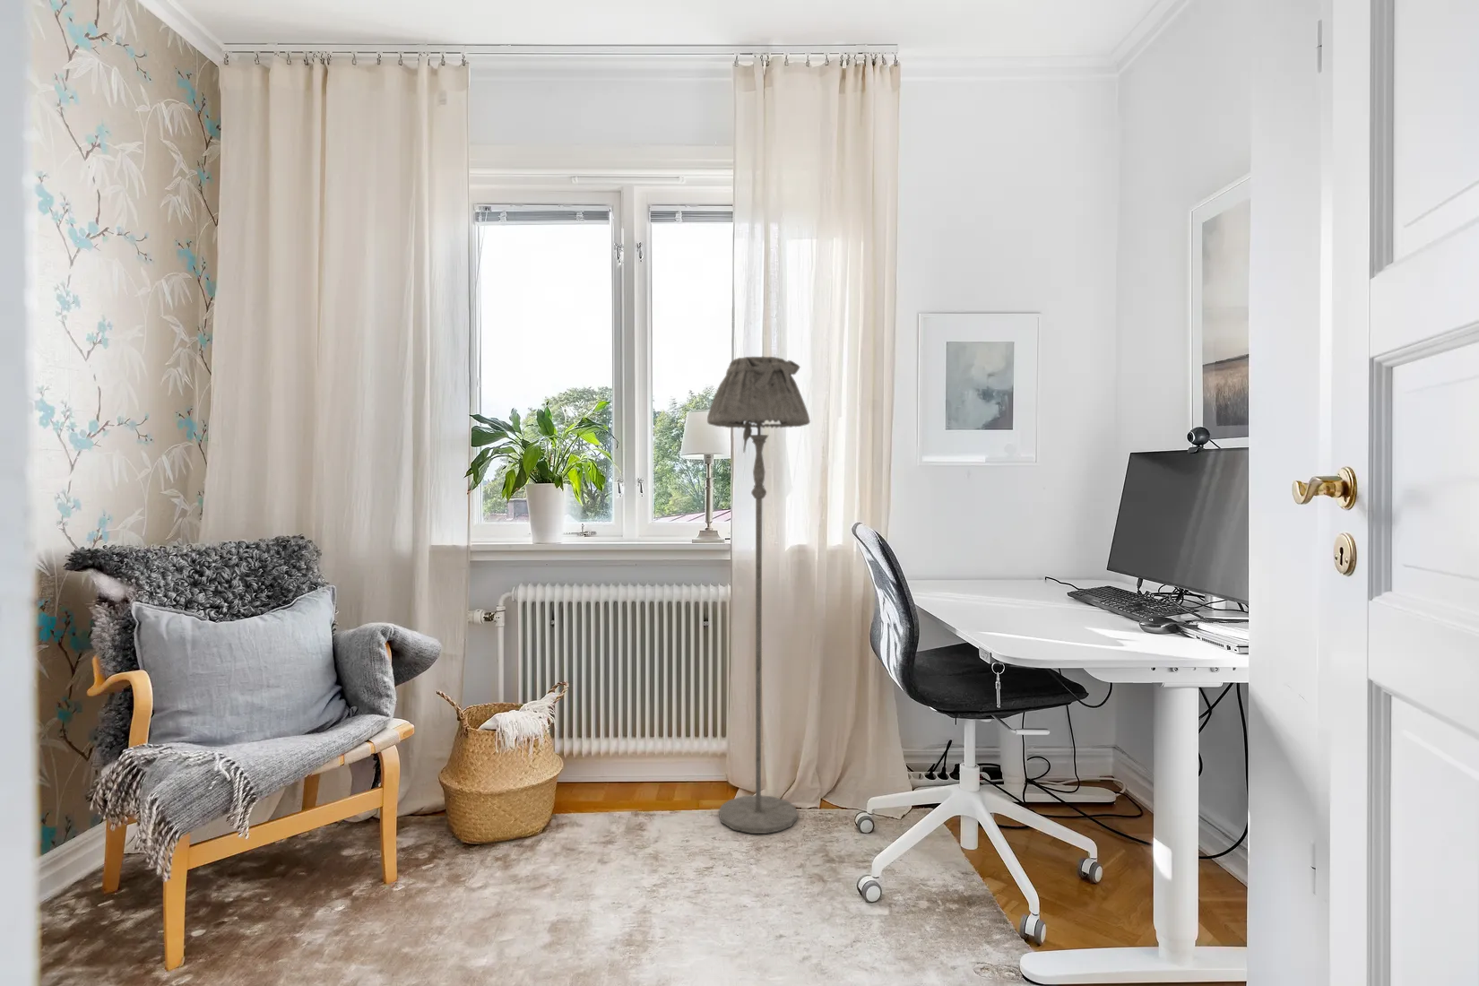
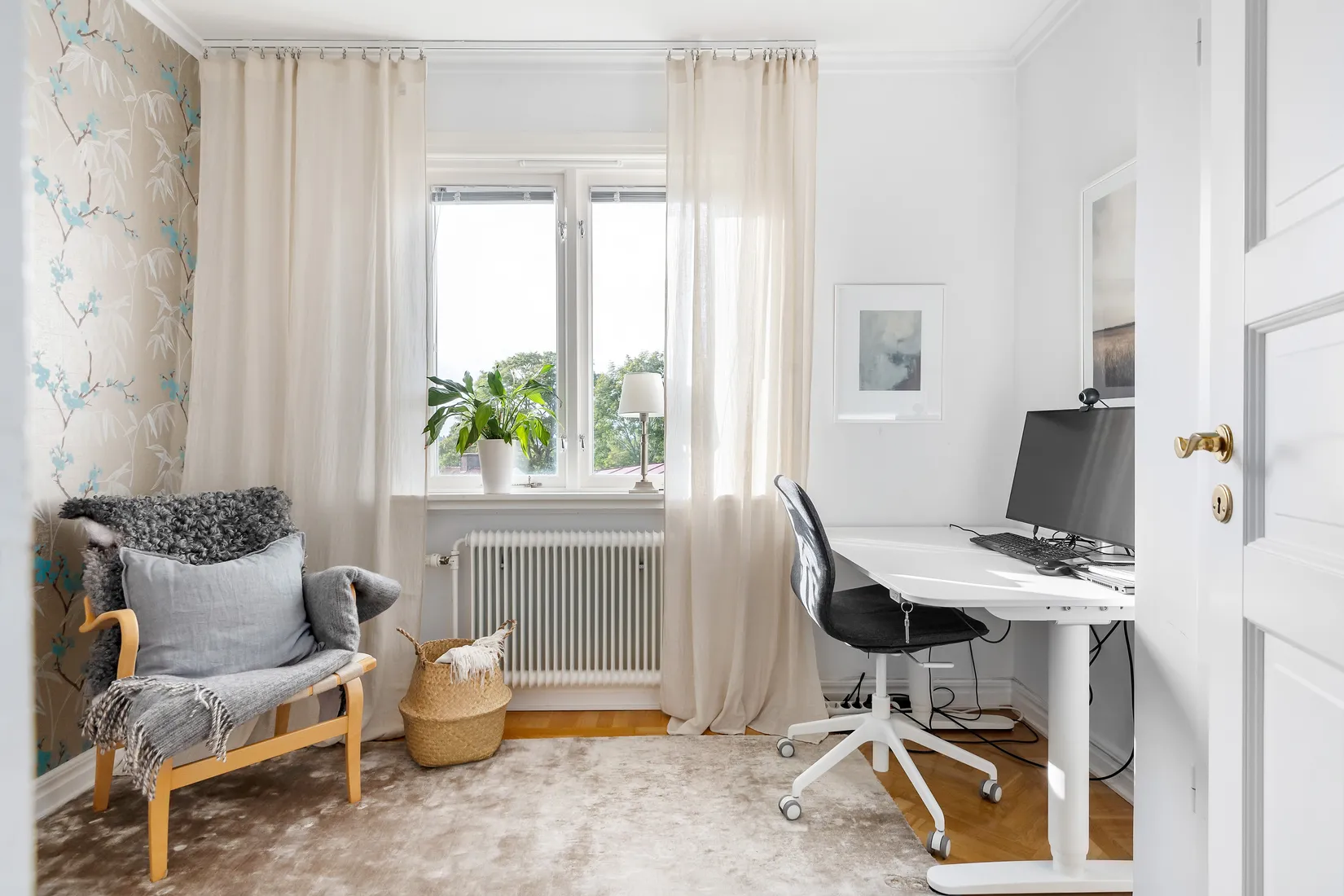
- floor lamp [706,355,811,834]
